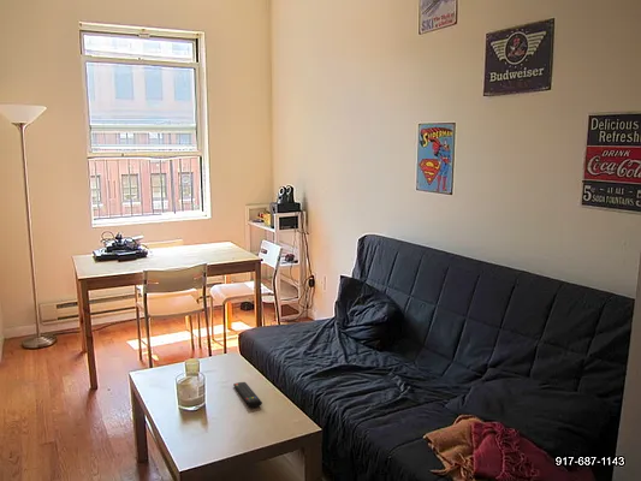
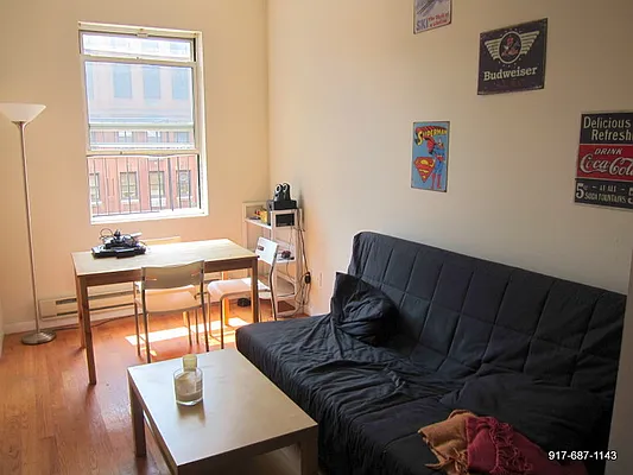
- remote control [232,381,263,408]
